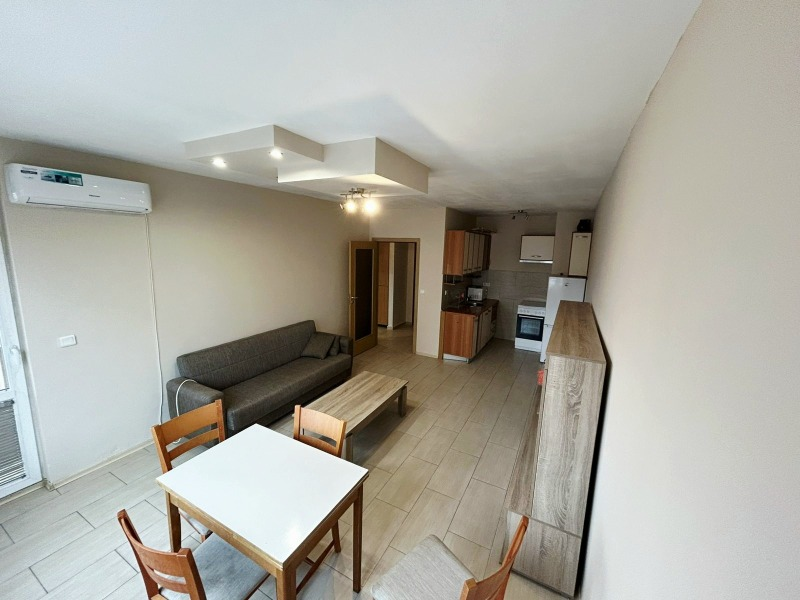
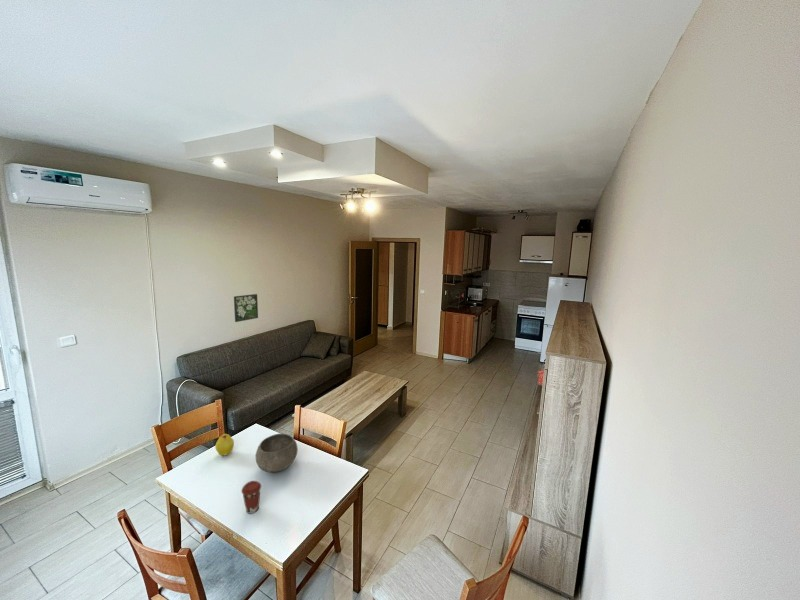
+ bowl [255,432,299,473]
+ coffee cup [240,480,262,514]
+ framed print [233,293,259,323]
+ fruit [214,433,235,457]
